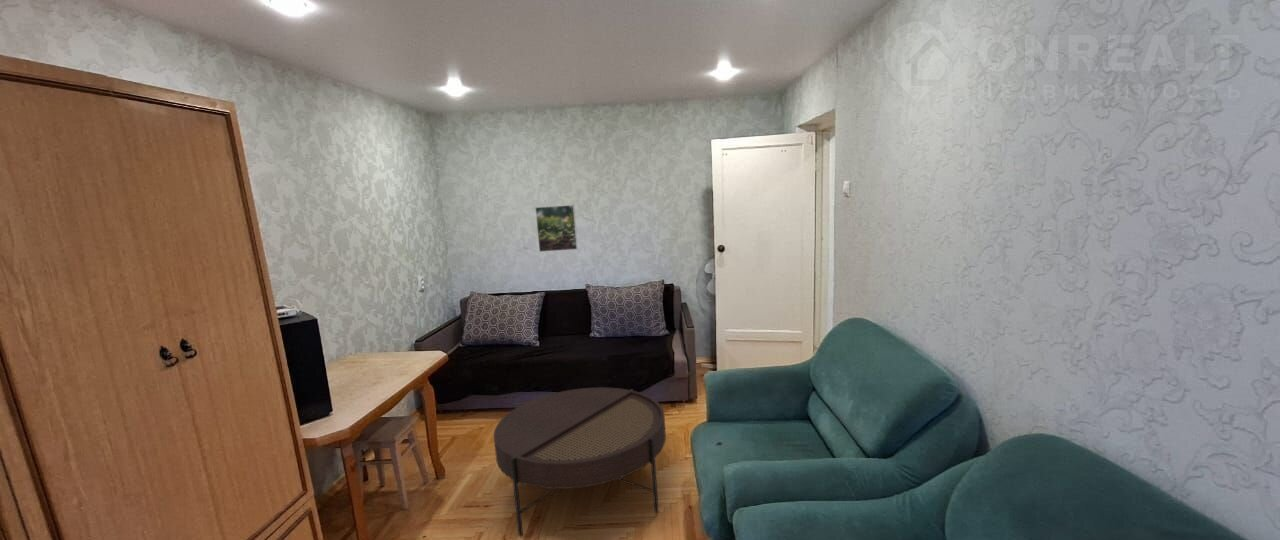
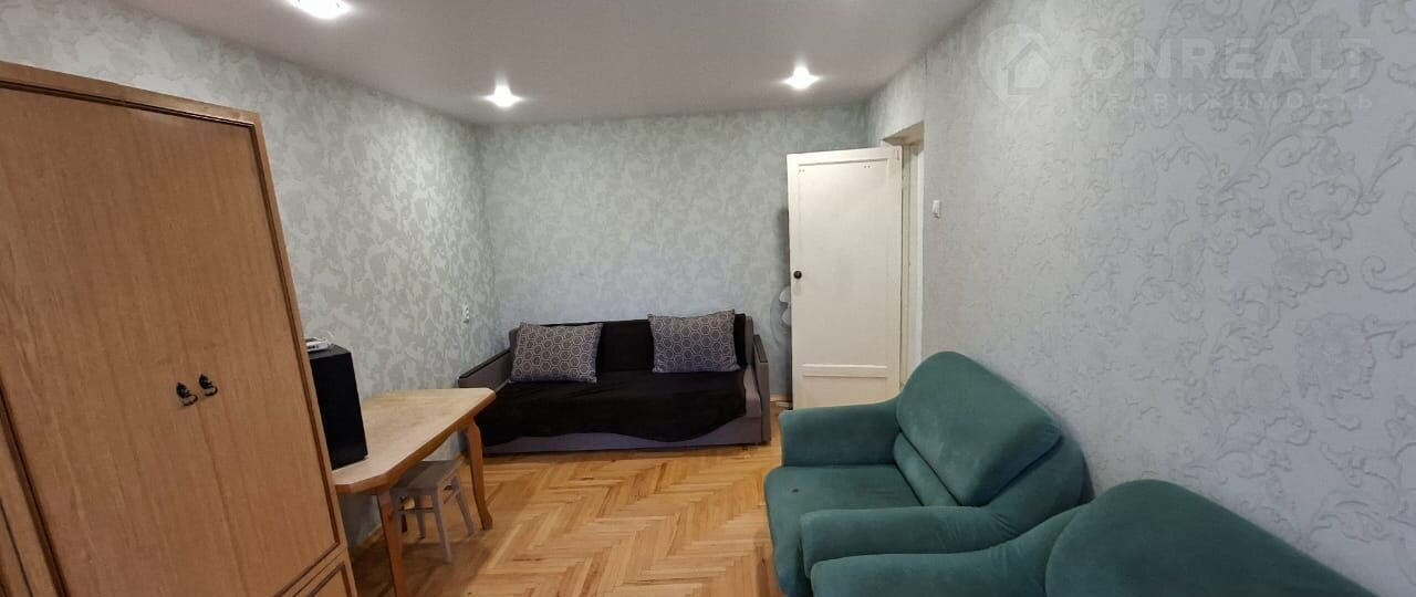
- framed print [534,204,579,253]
- coffee table [493,386,667,537]
